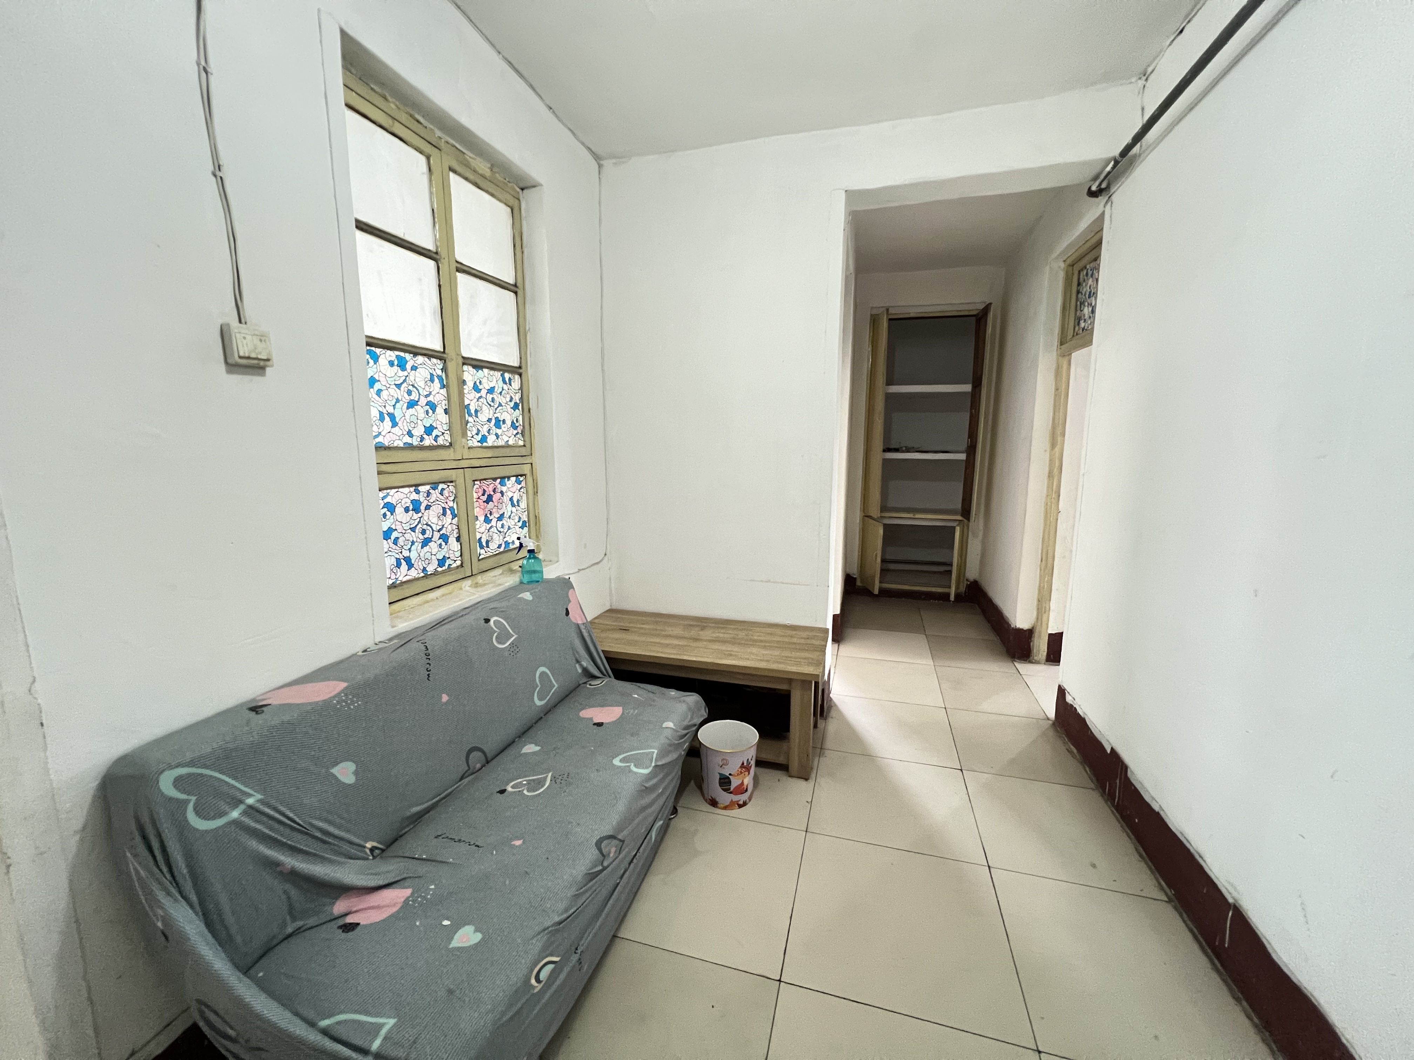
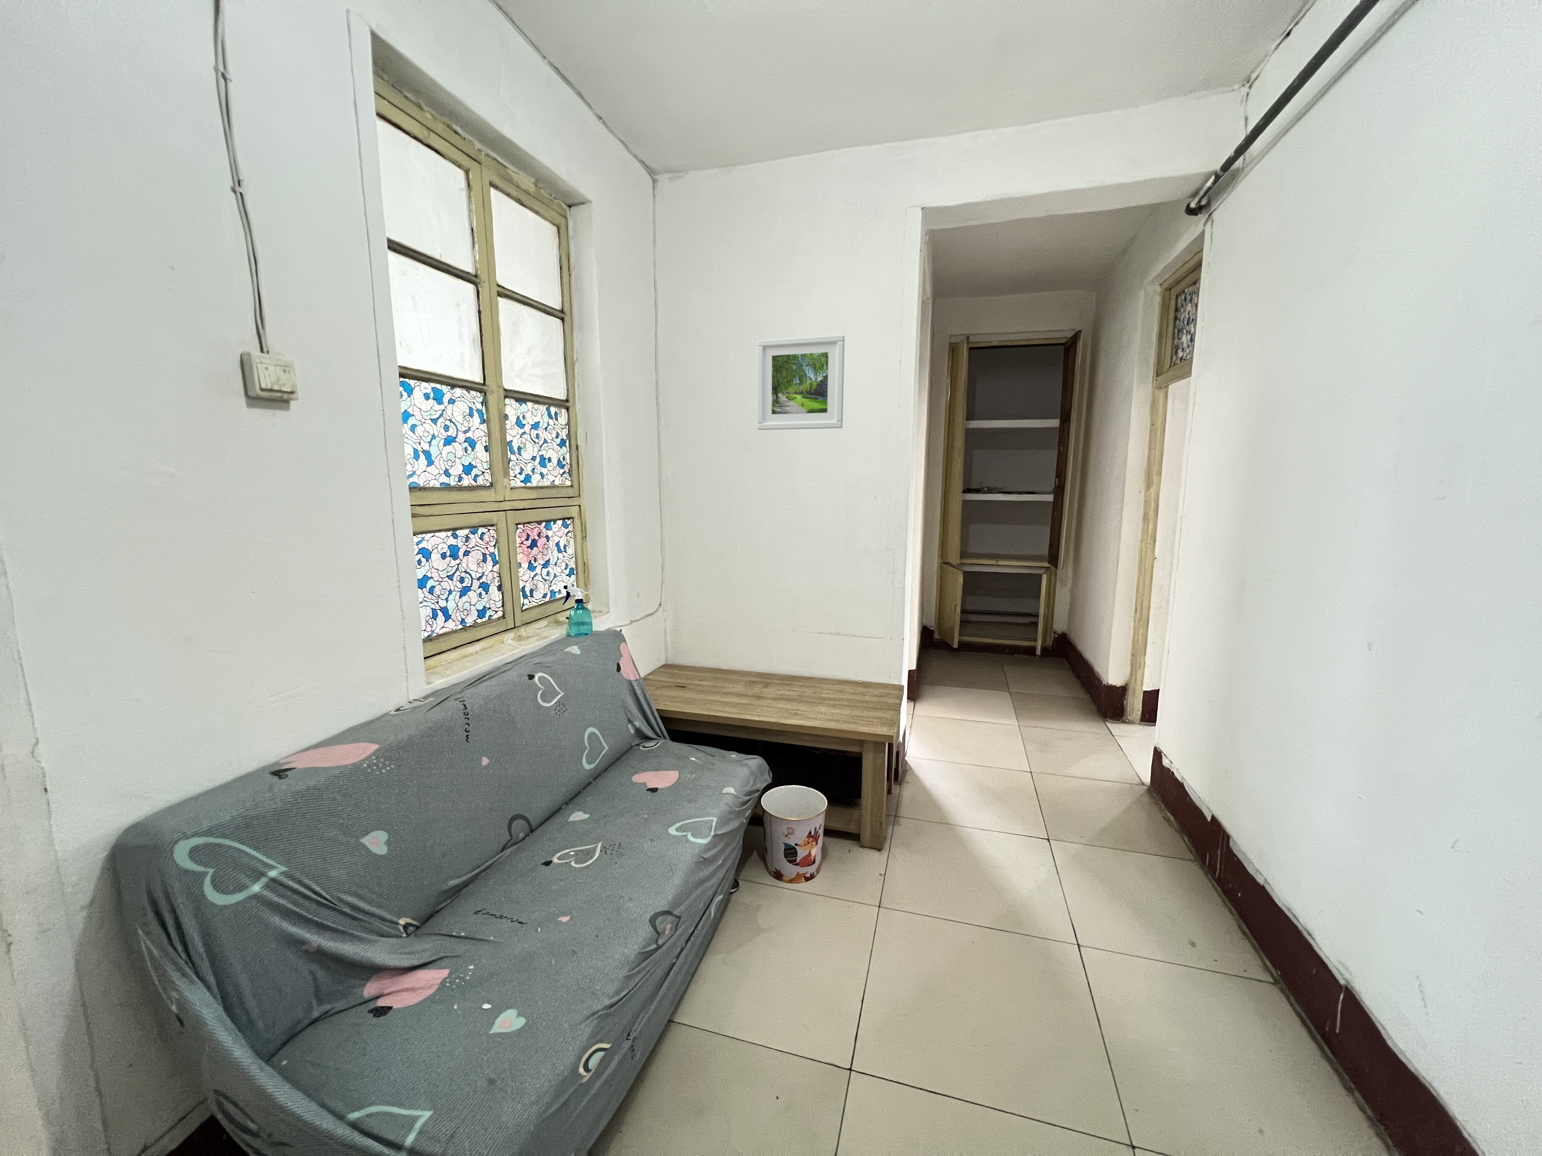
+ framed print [756,334,845,430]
